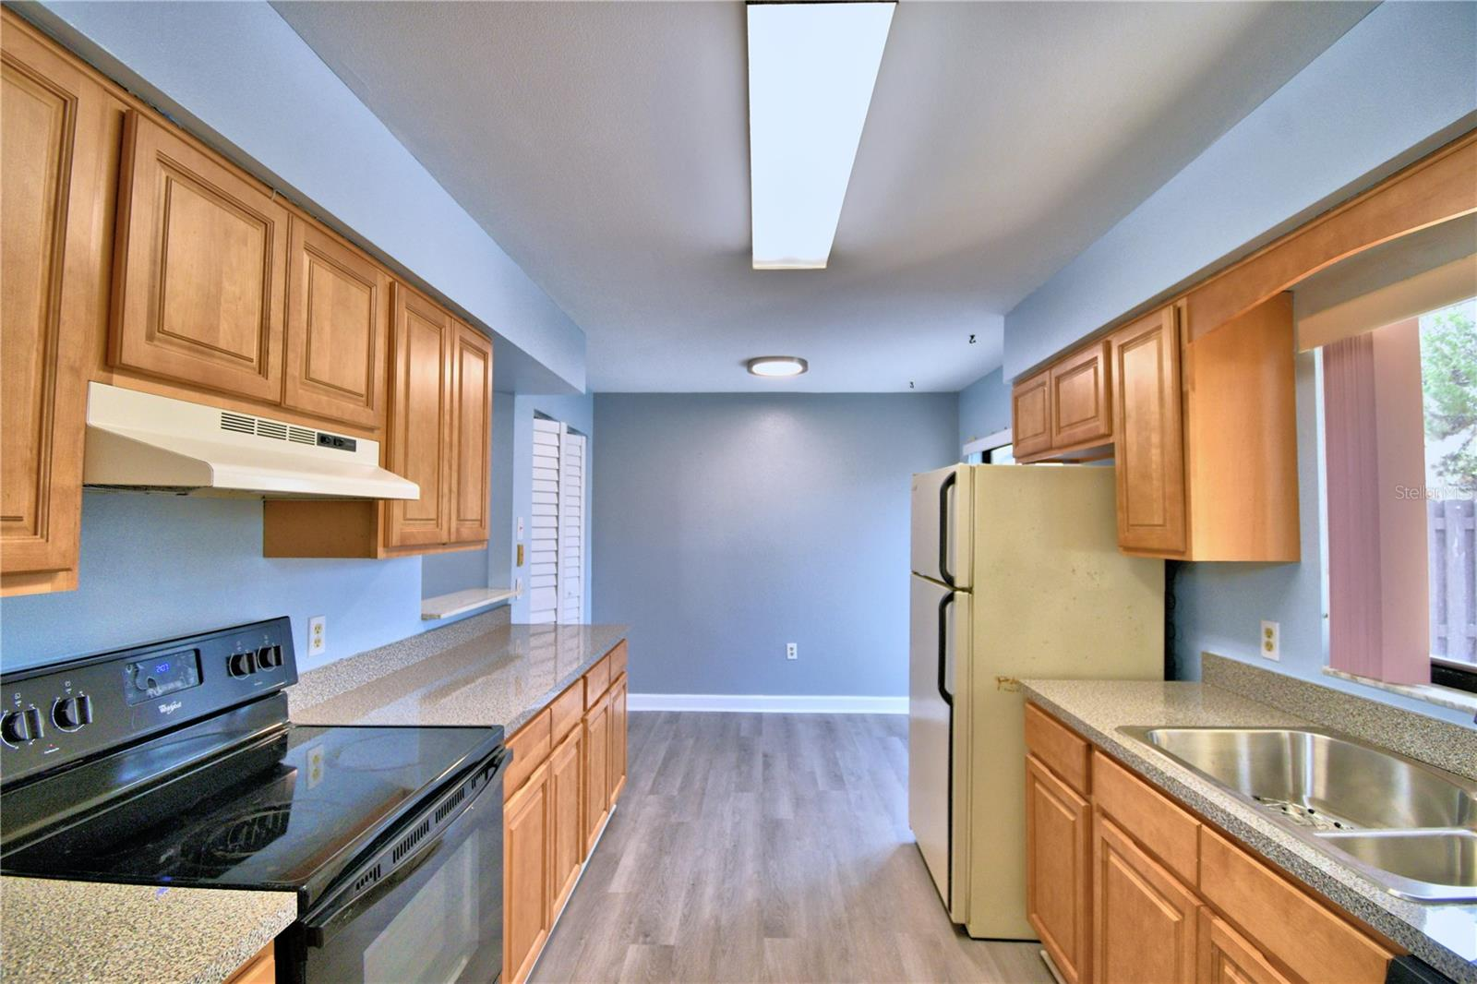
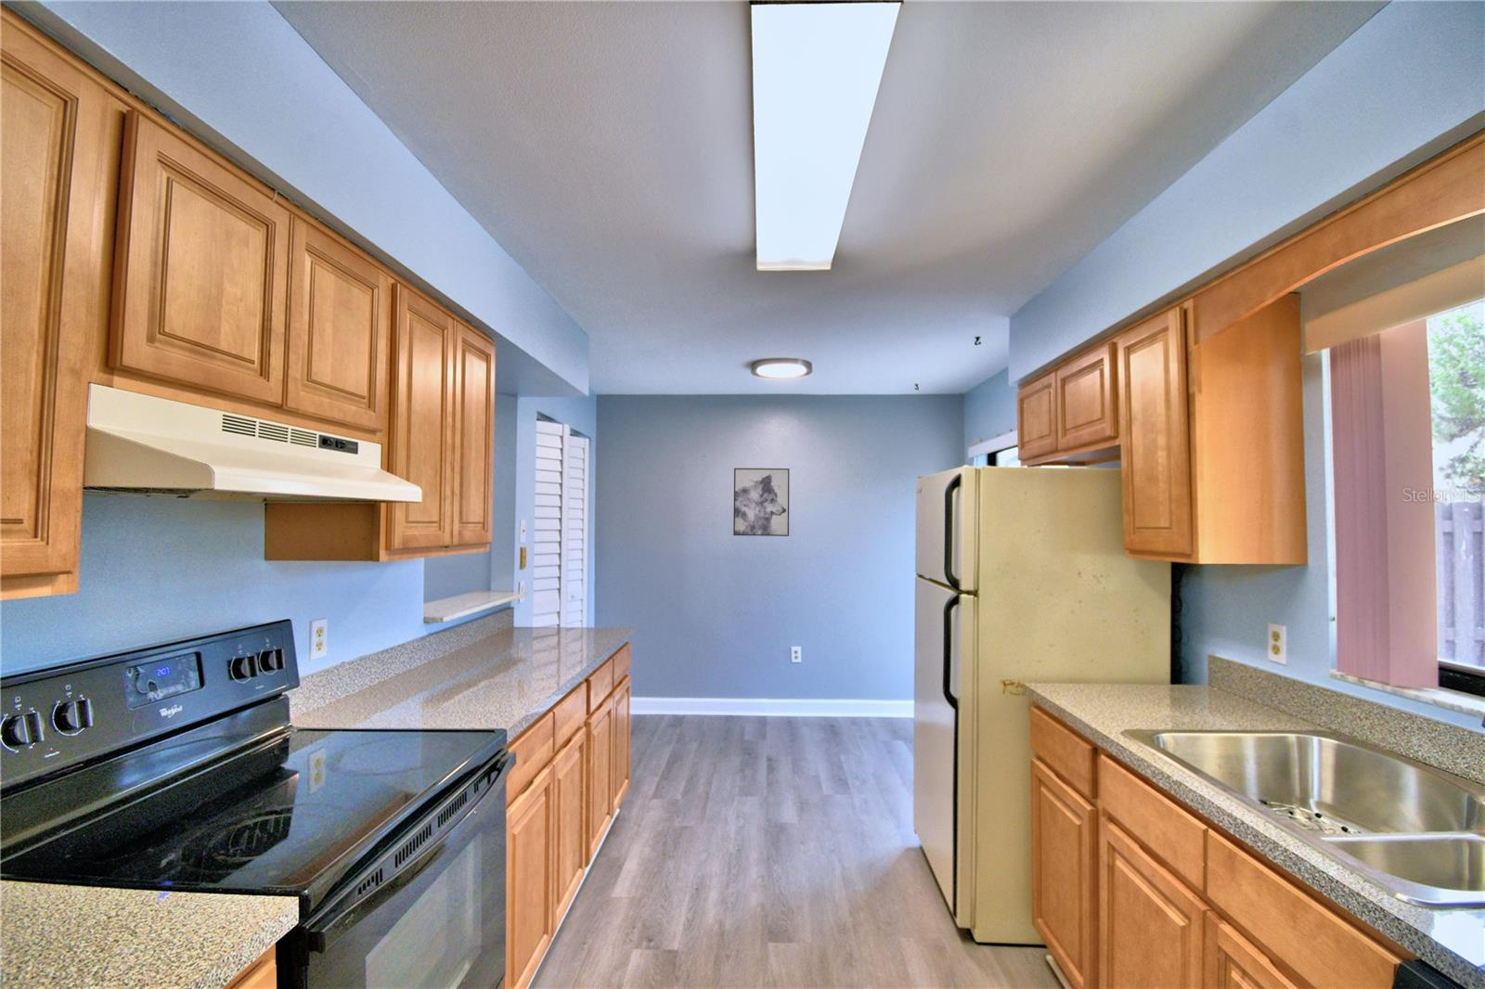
+ wall art [732,468,791,538]
